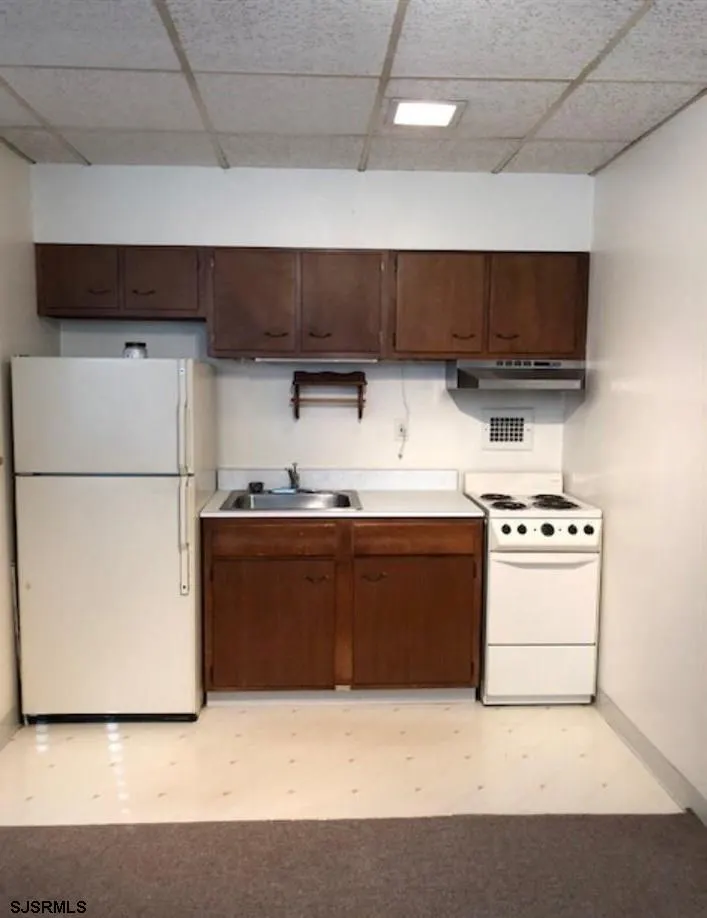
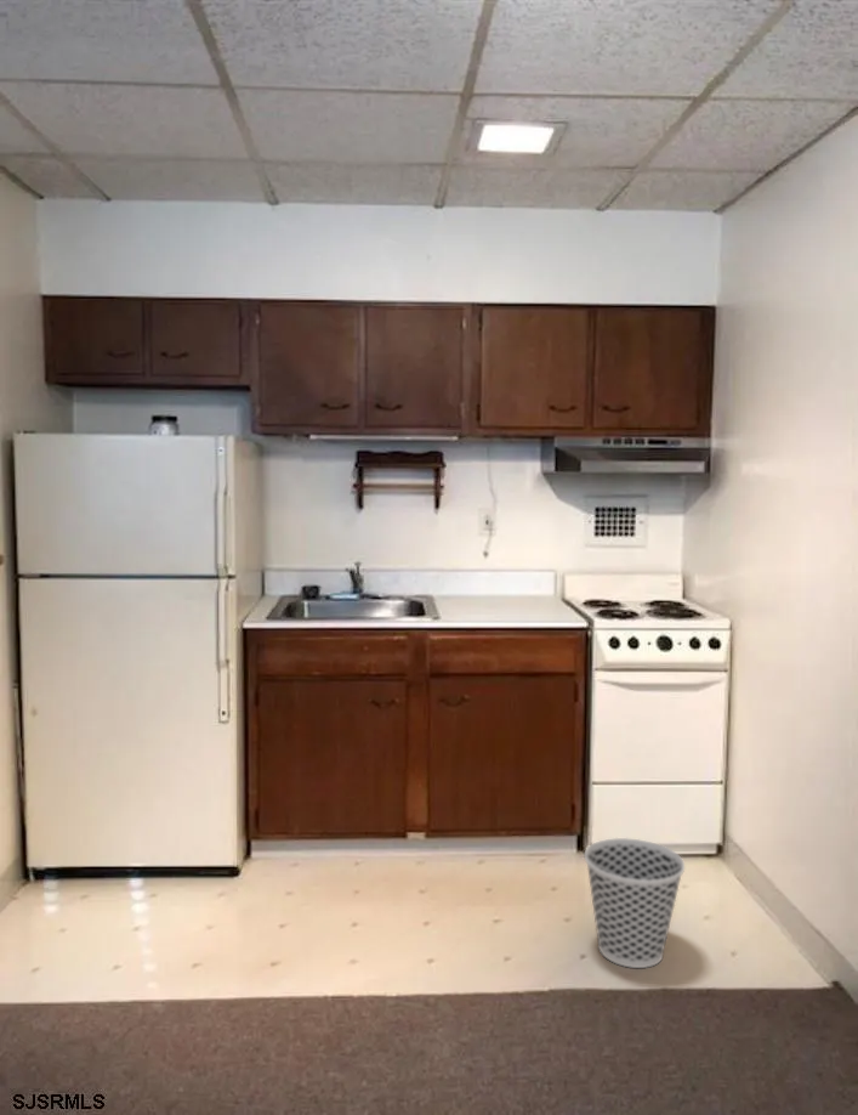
+ wastebasket [584,837,686,969]
